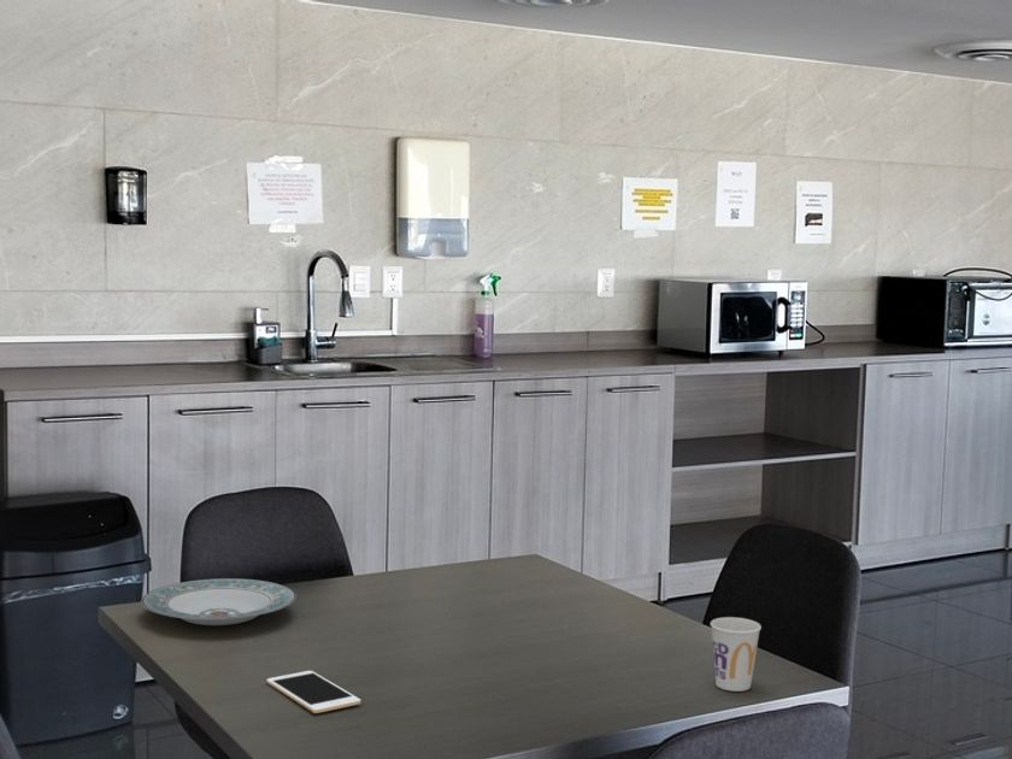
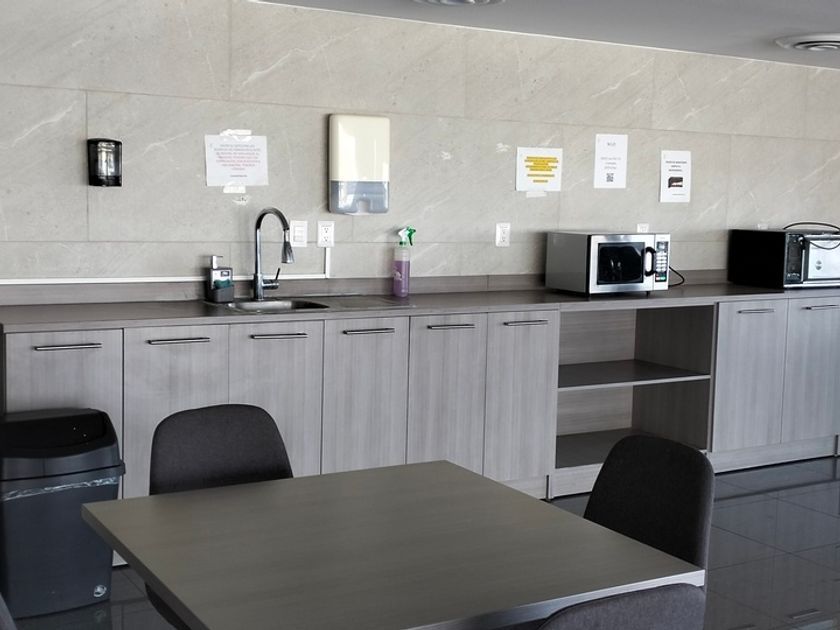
- cell phone [265,670,361,714]
- cup [710,616,763,693]
- plate [141,577,298,626]
